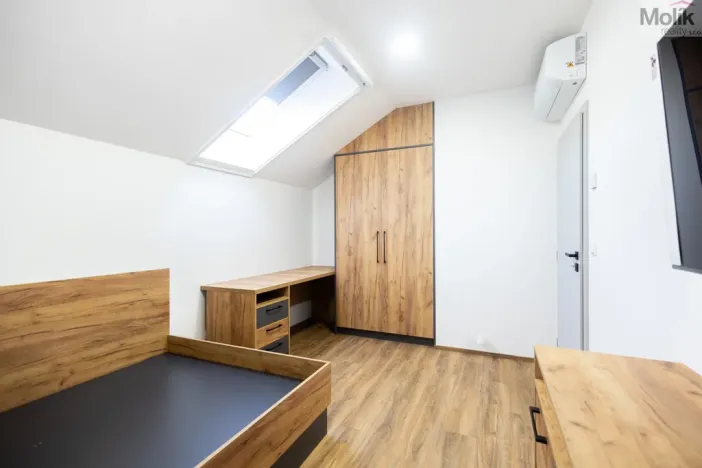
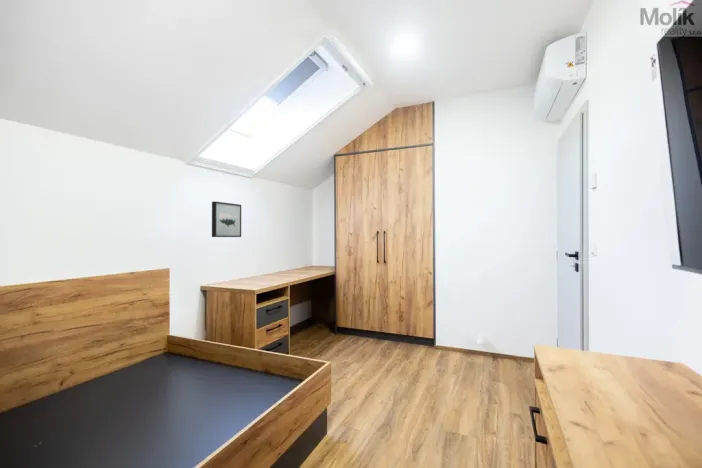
+ wall art [211,200,242,238]
